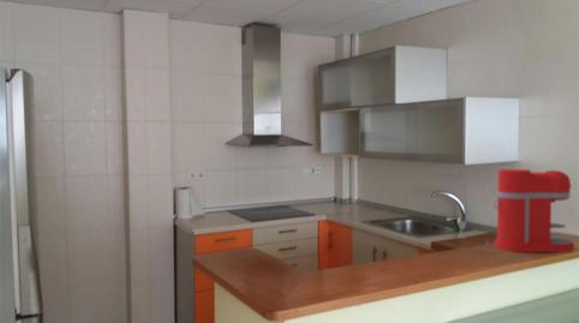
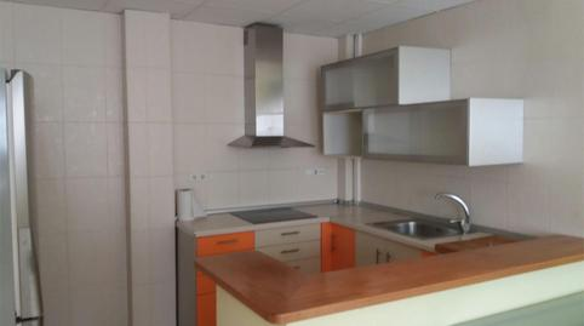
- coffee maker [493,168,575,253]
